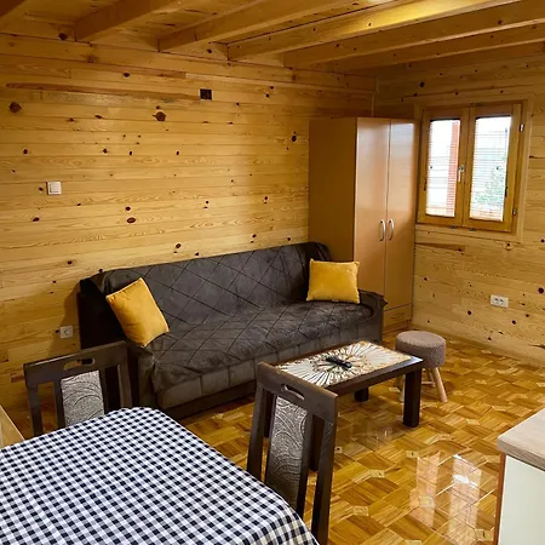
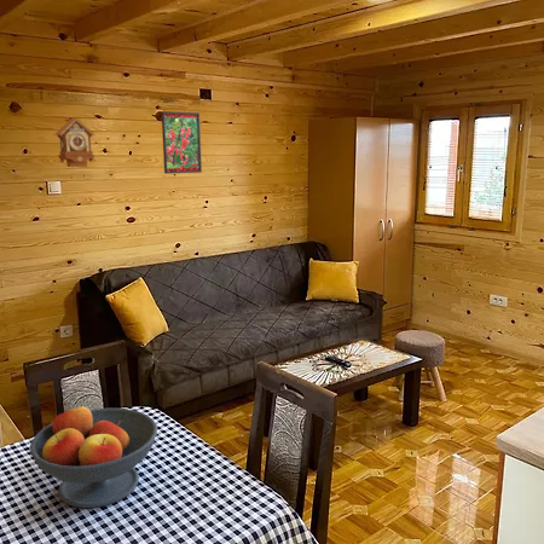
+ fruit bowl [29,405,158,509]
+ cuckoo clock [53,117,97,168]
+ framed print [161,110,203,175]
